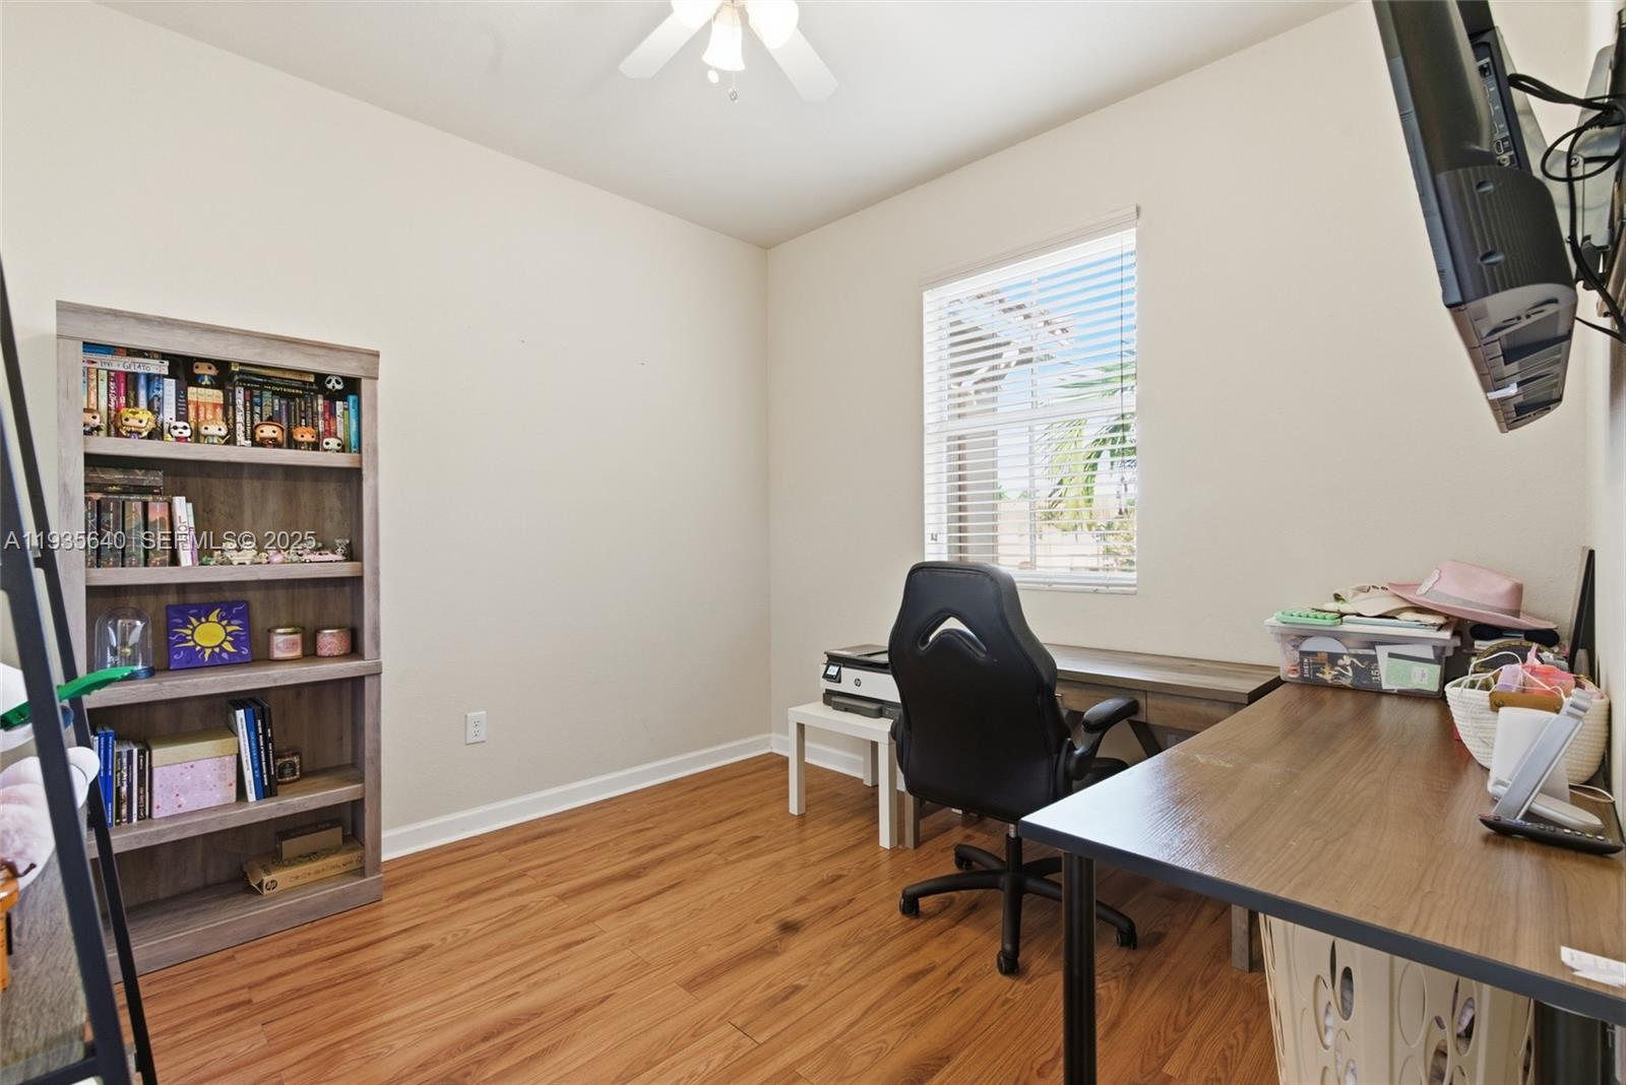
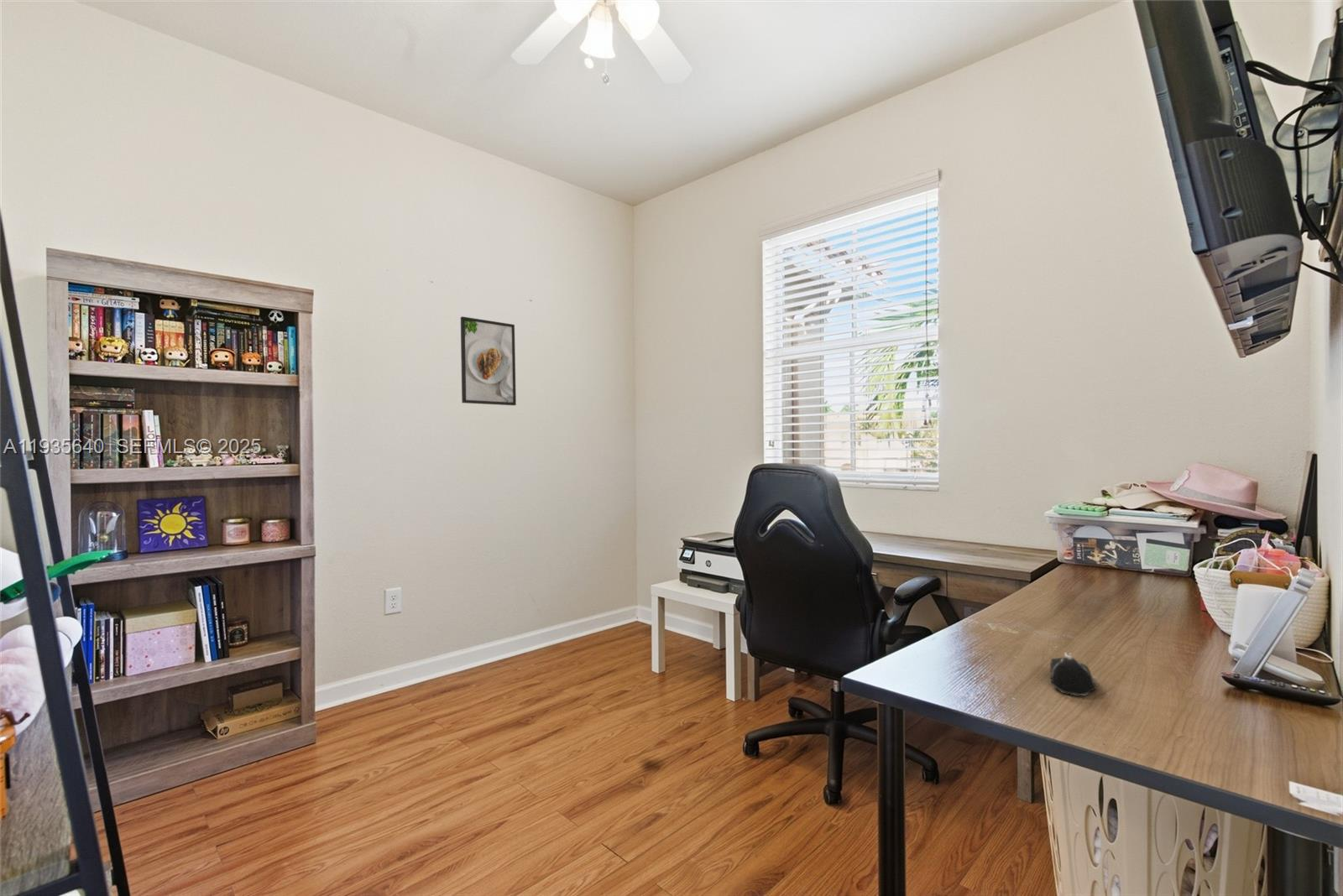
+ computer mouse [1049,652,1098,696]
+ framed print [460,315,517,406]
